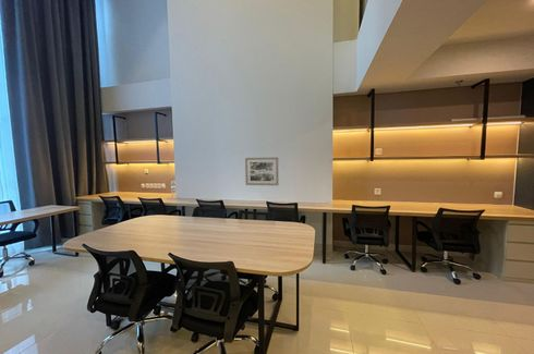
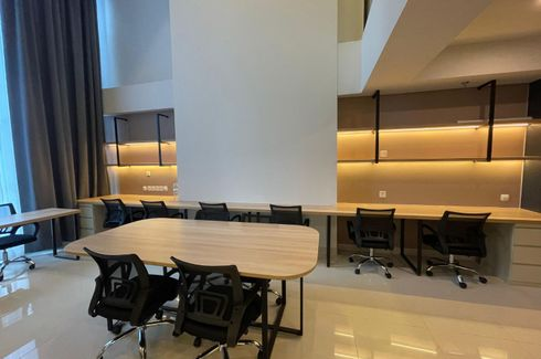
- wall art [244,156,280,186]
